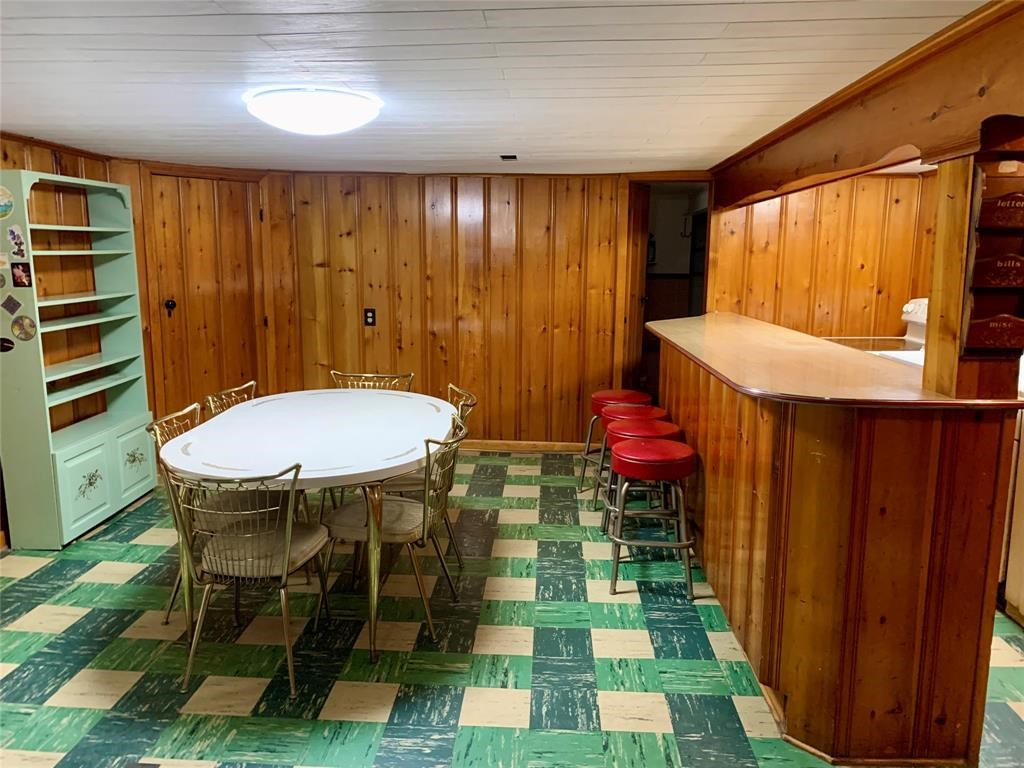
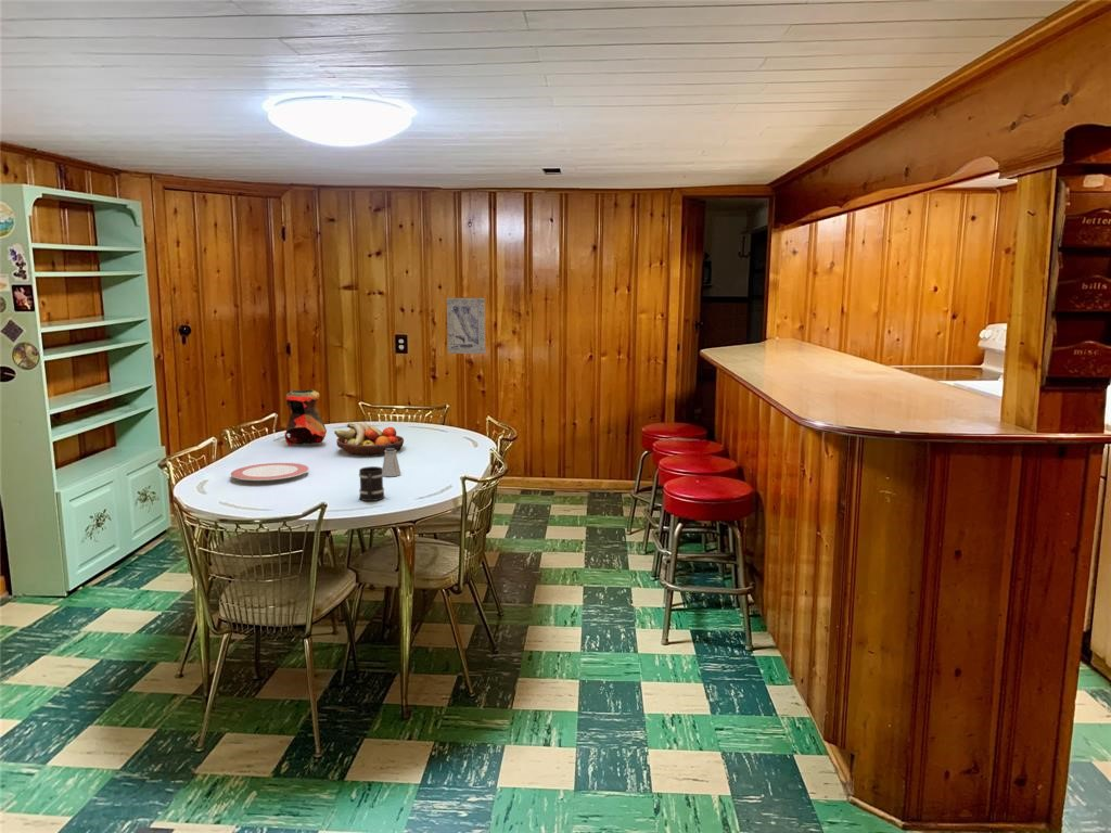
+ wall art [446,297,486,355]
+ plate [230,462,310,482]
+ fruit bowl [333,421,405,457]
+ vase [284,388,328,447]
+ saltshaker [382,448,401,477]
+ mug [358,465,385,502]
